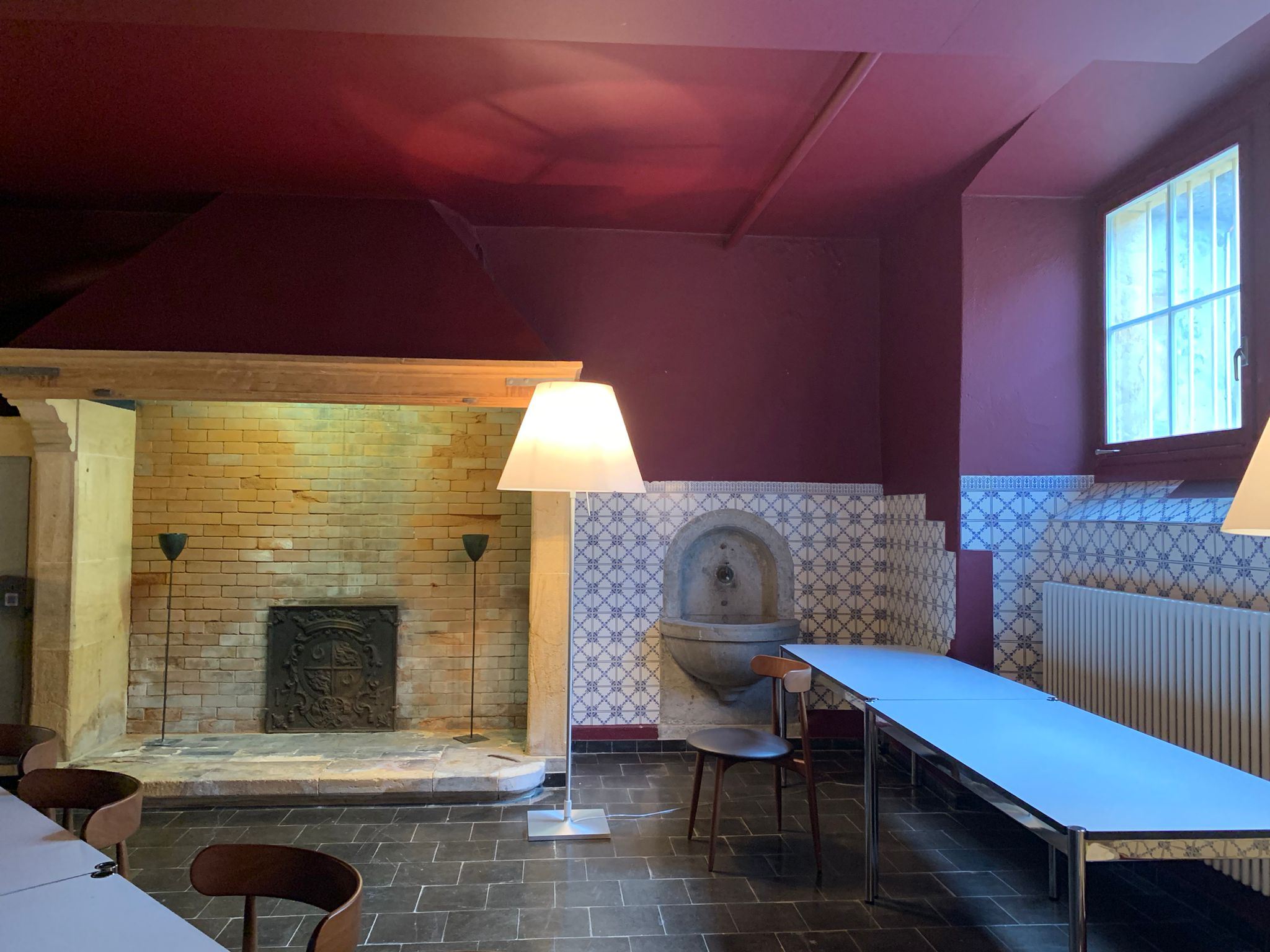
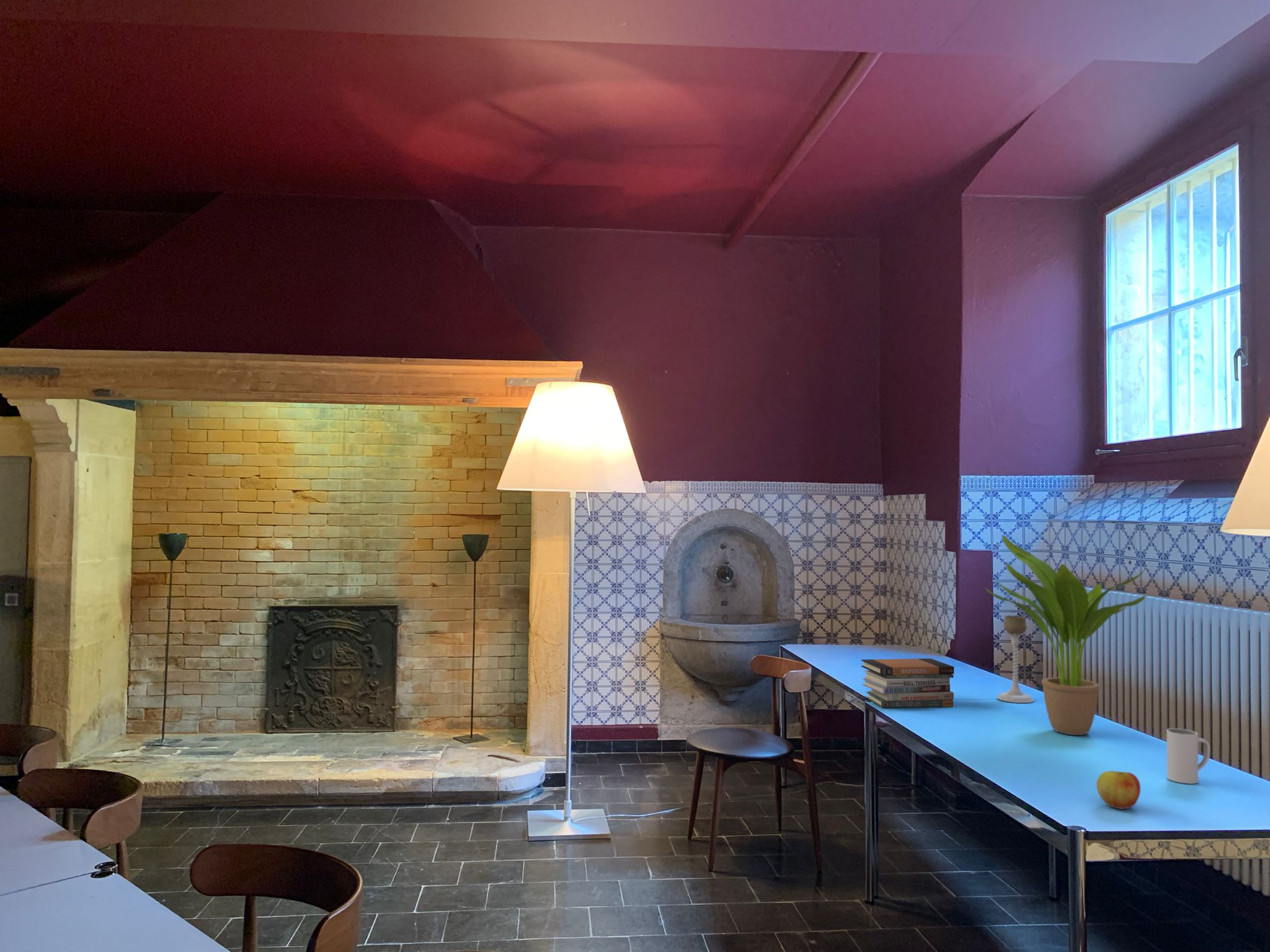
+ candle holder [997,615,1035,703]
+ book stack [861,658,954,708]
+ apple [1096,770,1141,809]
+ mug [1166,728,1210,785]
+ potted plant [985,534,1147,736]
